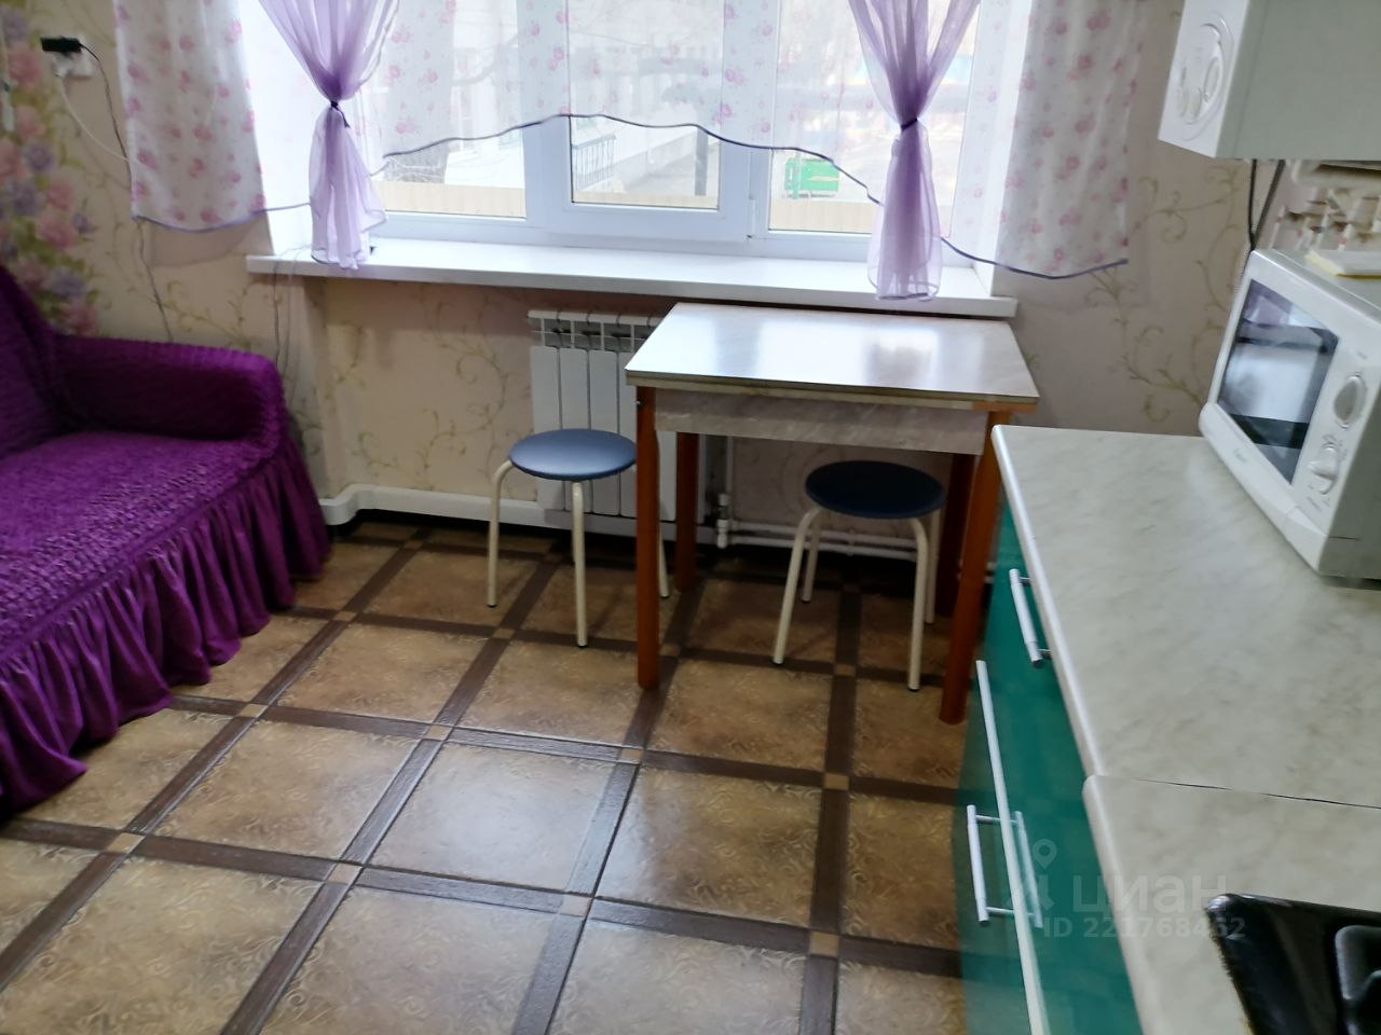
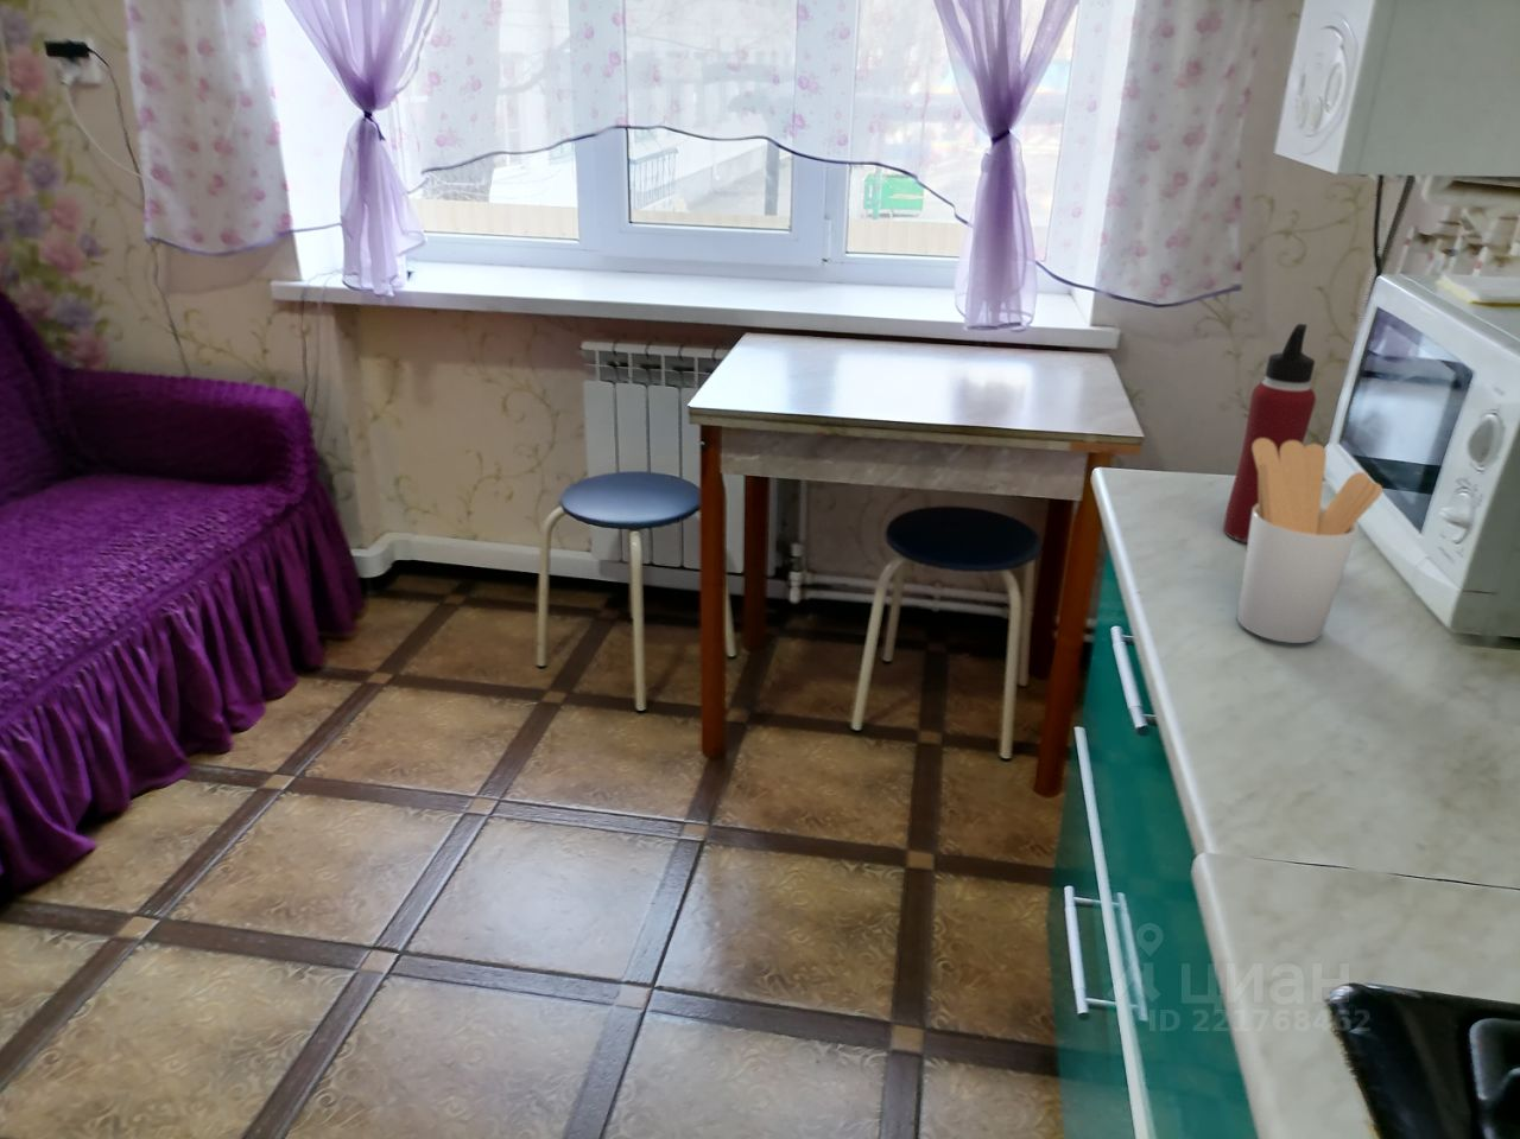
+ utensil holder [1236,438,1384,644]
+ water bottle [1222,323,1317,543]
